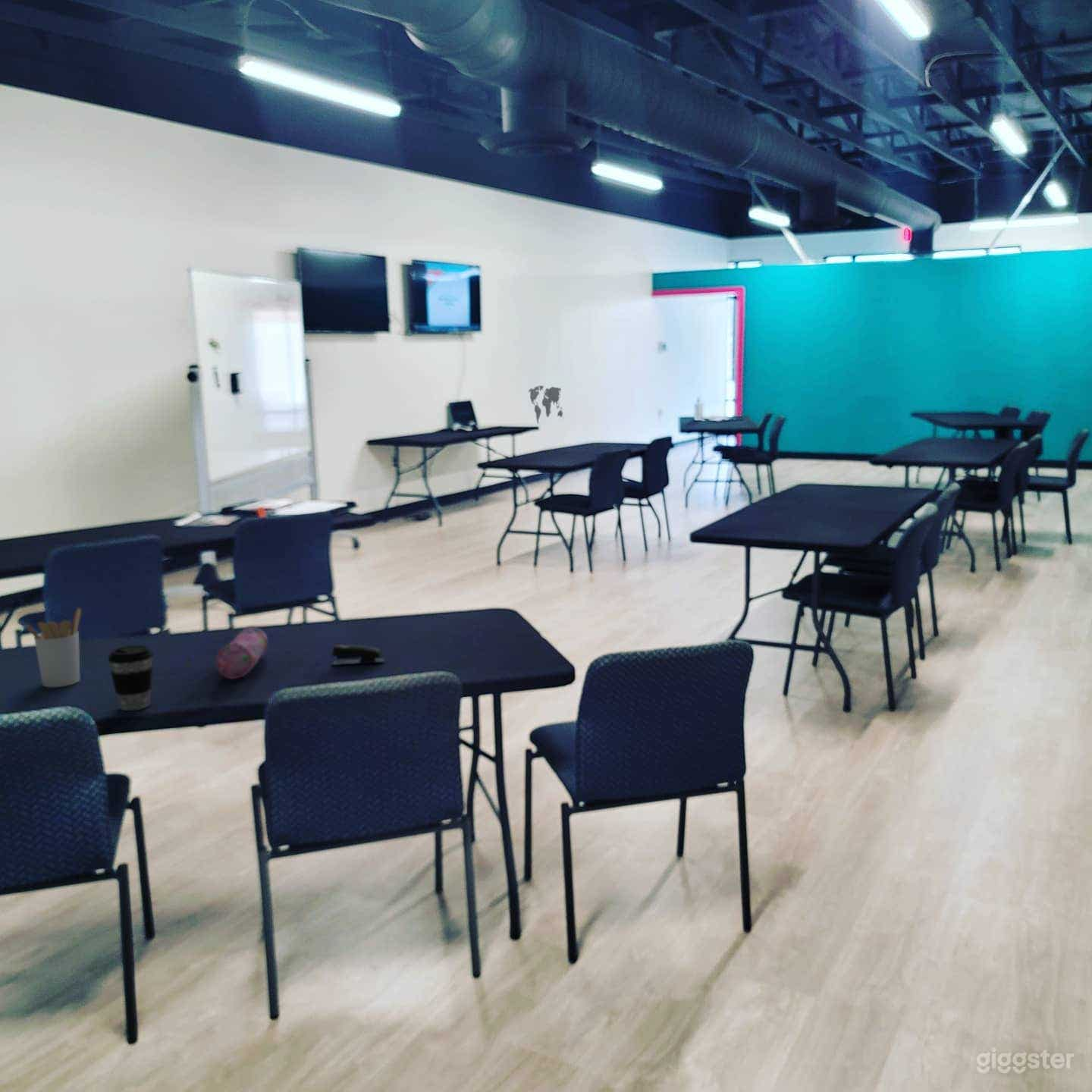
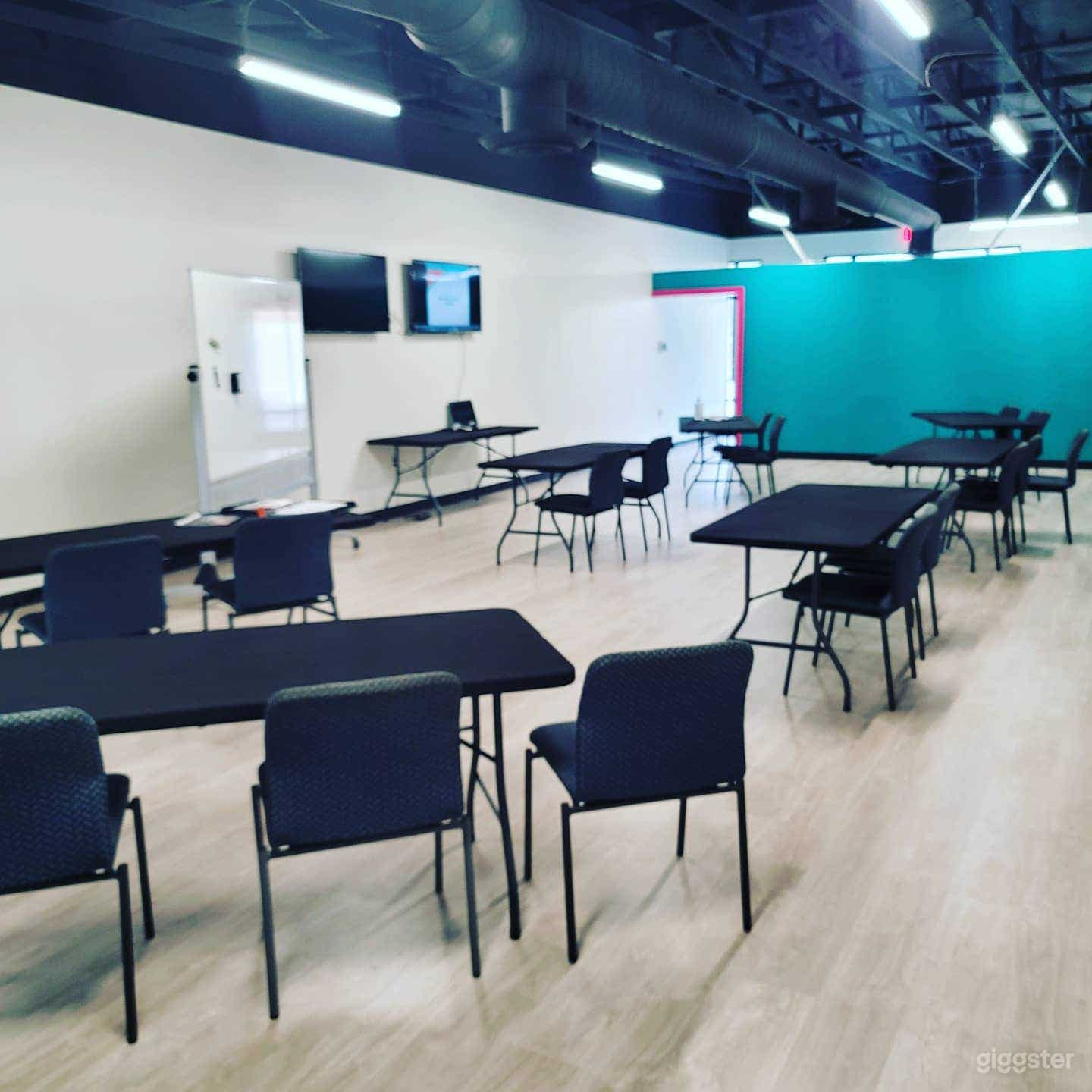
- stapler [331,645,385,666]
- world map [528,385,565,424]
- pencil case [215,626,268,679]
- utensil holder [23,607,82,688]
- coffee cup [108,645,154,711]
